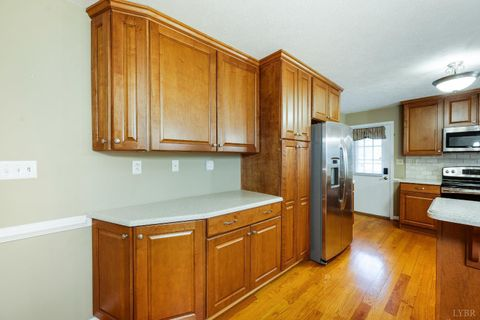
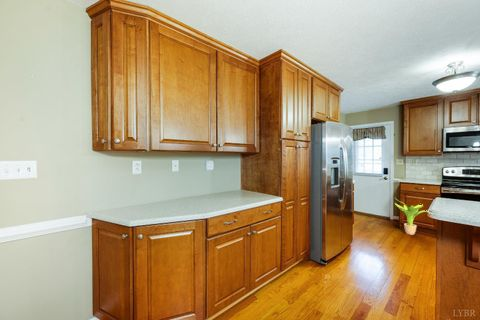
+ potted plant [394,197,428,236]
